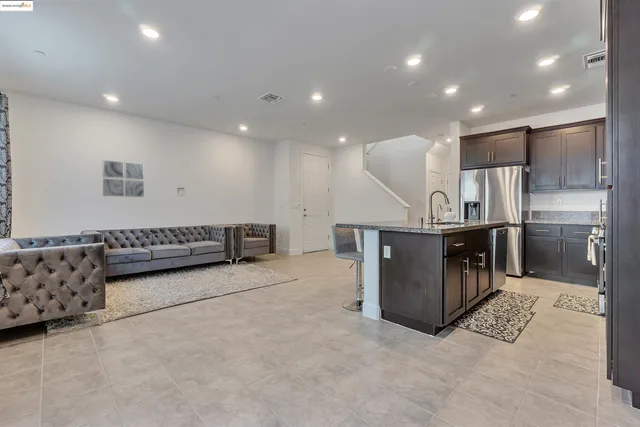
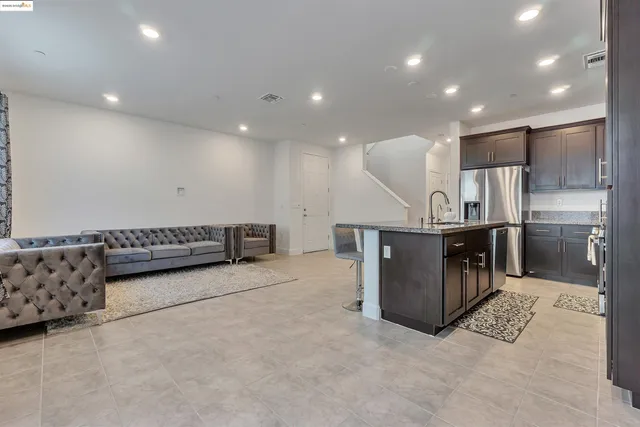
- wall art [102,159,145,198]
